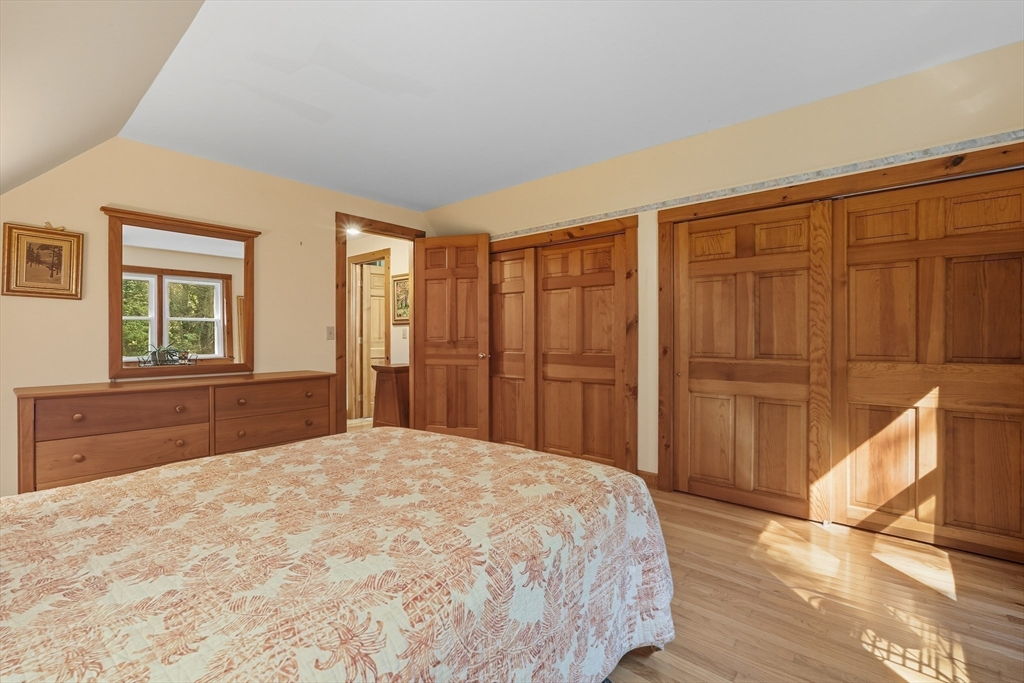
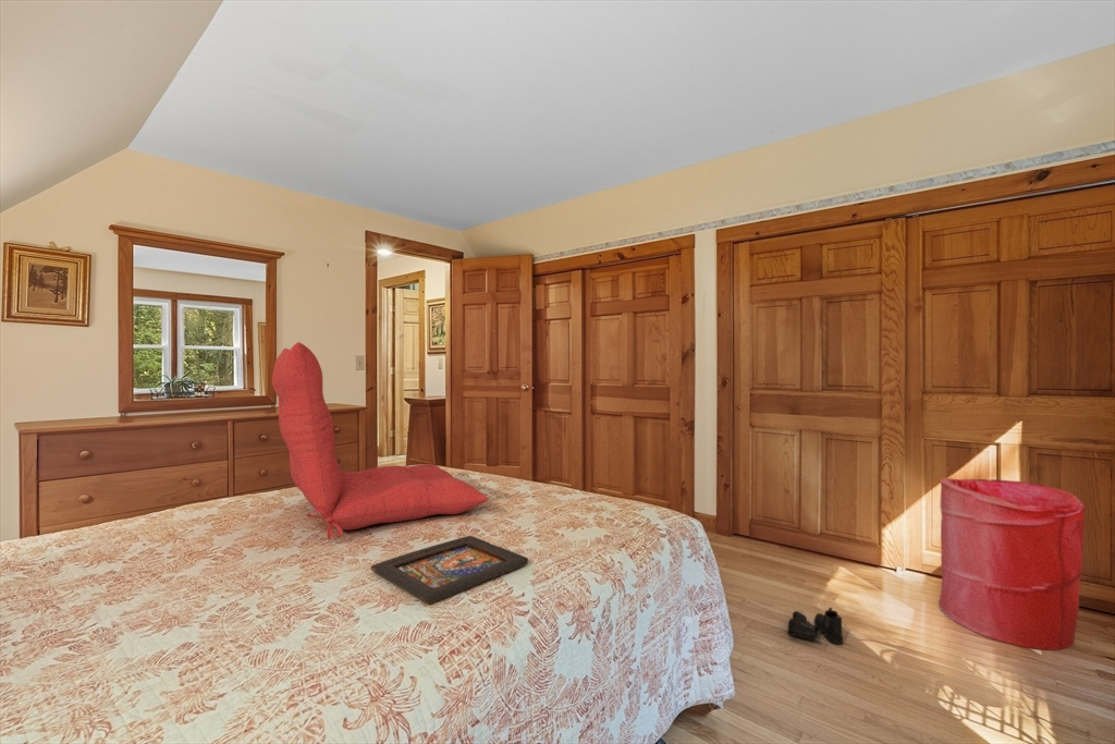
+ laundry hamper [938,477,1086,651]
+ seat cushion [271,341,489,541]
+ boots [787,607,844,645]
+ tablet [370,535,529,605]
